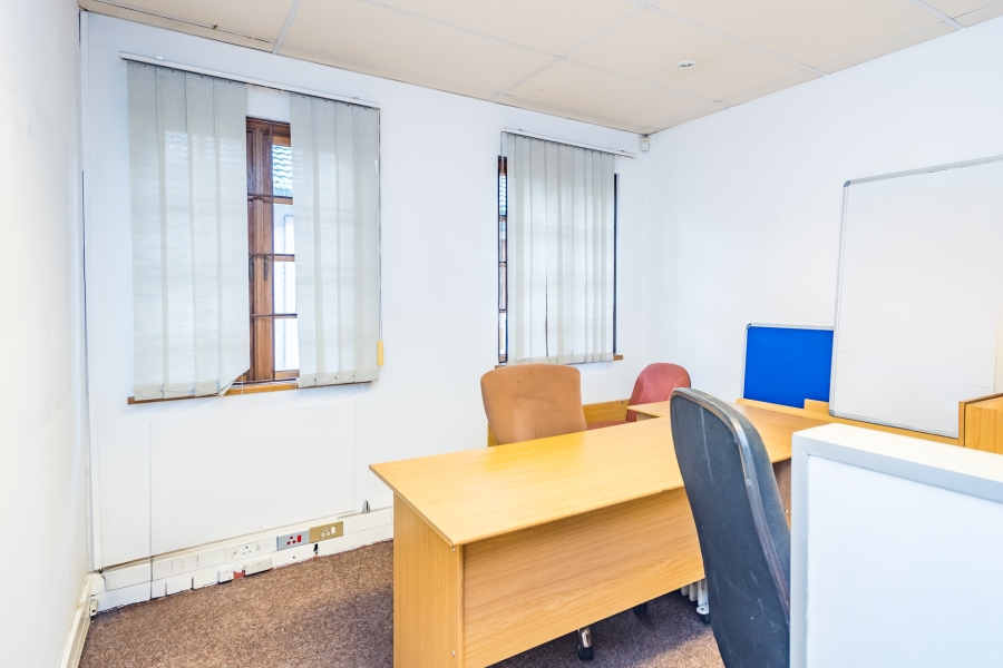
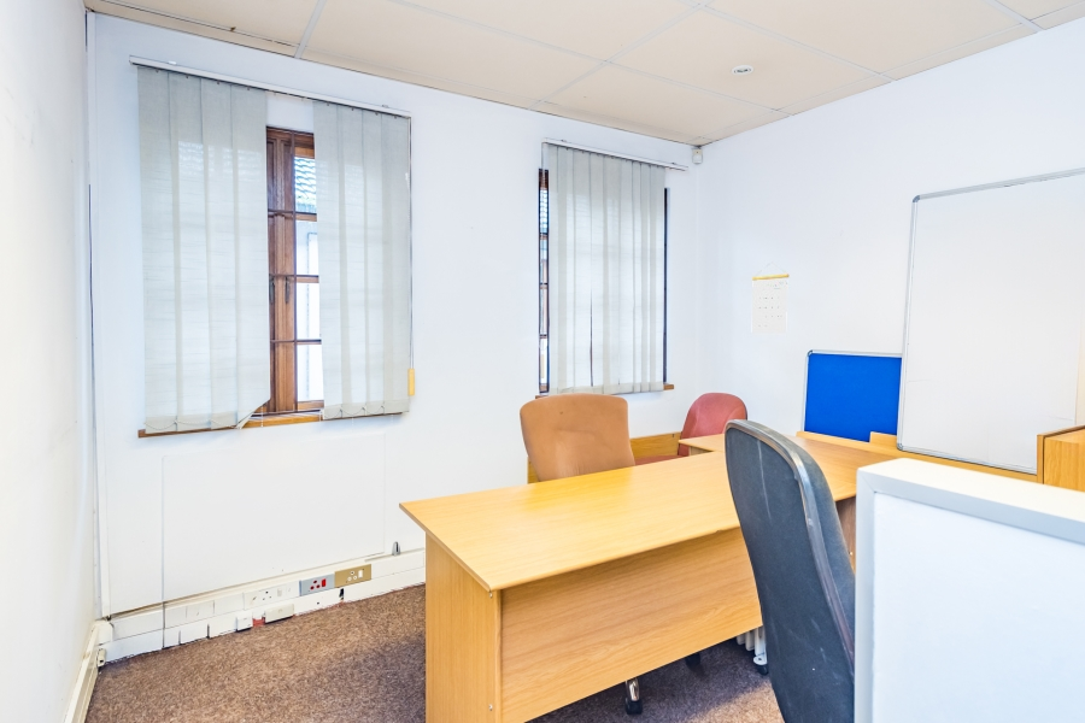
+ calendar [750,263,790,335]
